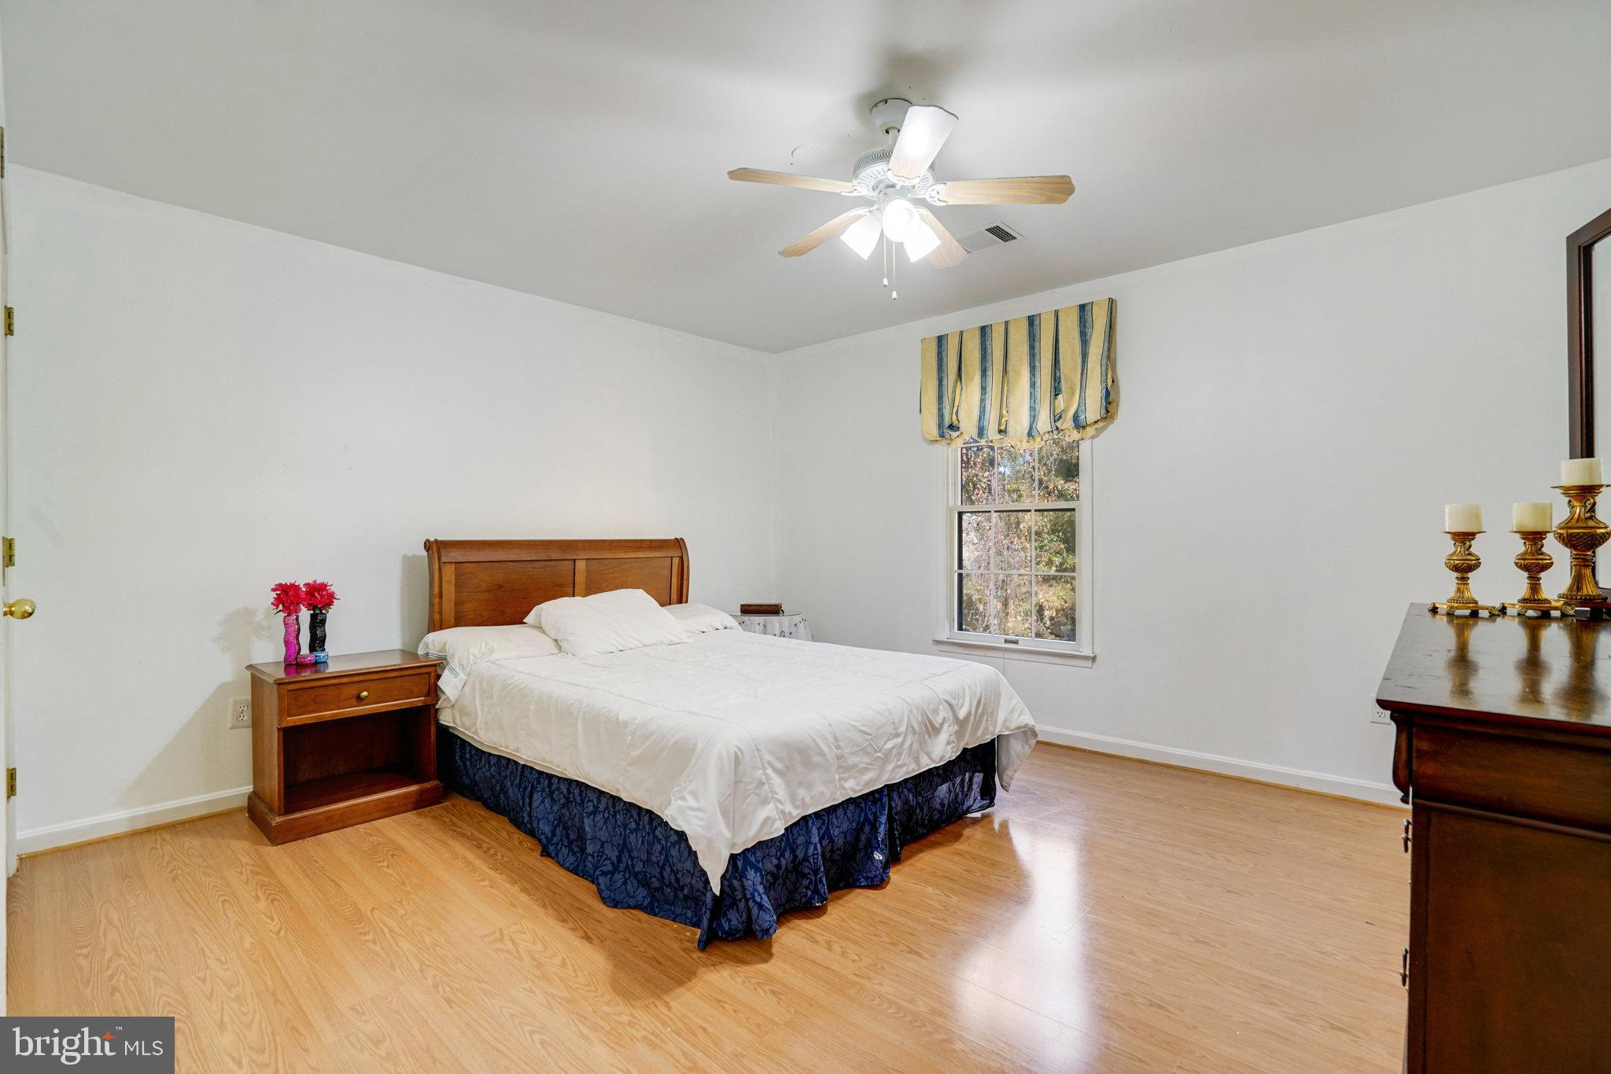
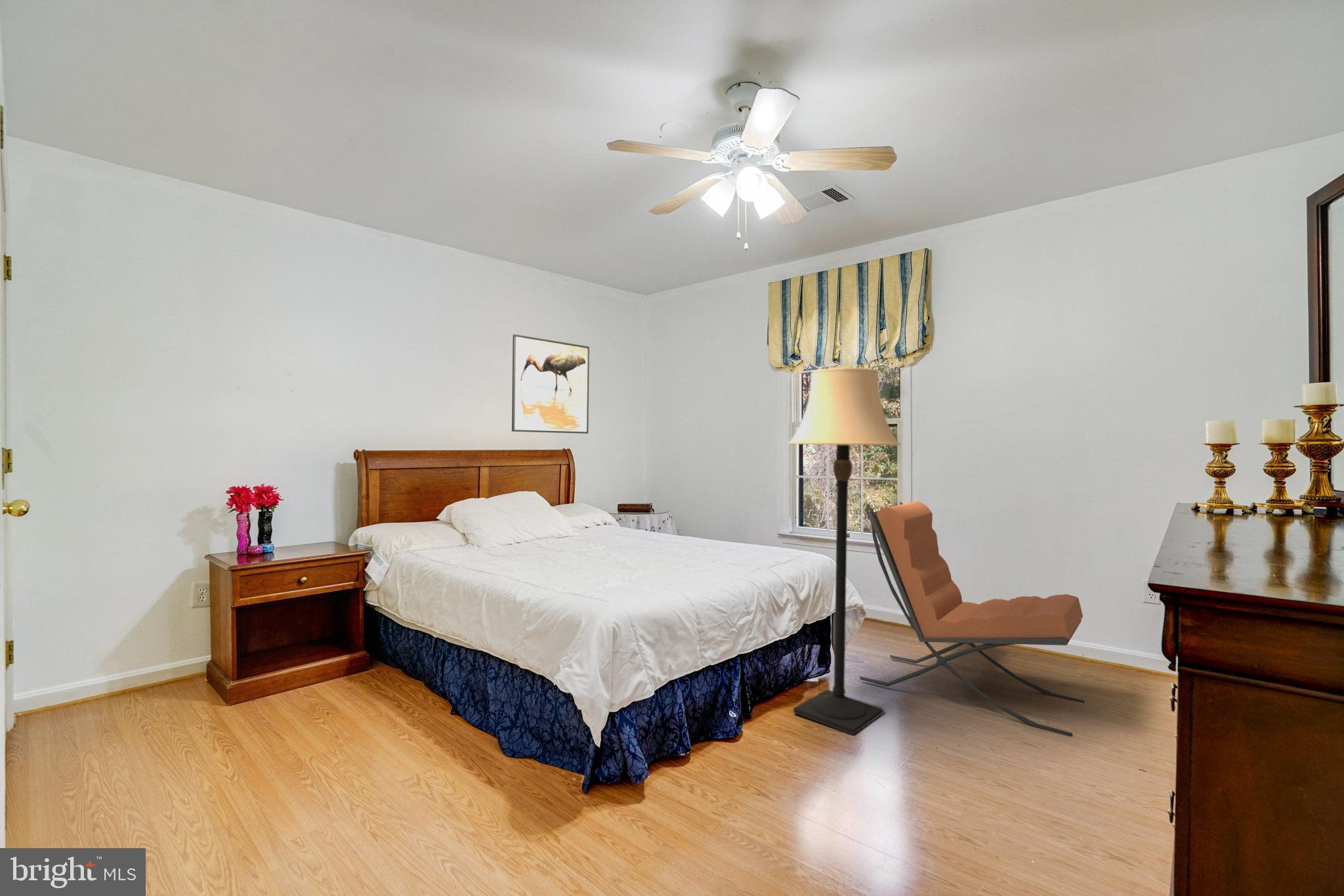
+ lounge chair [859,500,1085,737]
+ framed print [511,334,590,434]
+ lamp [787,367,902,736]
